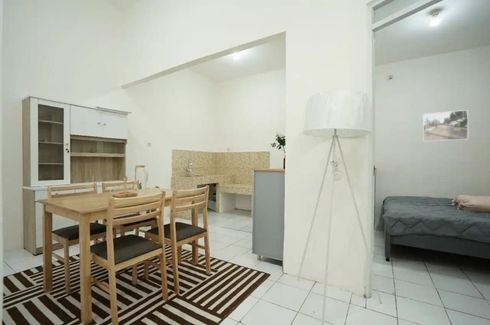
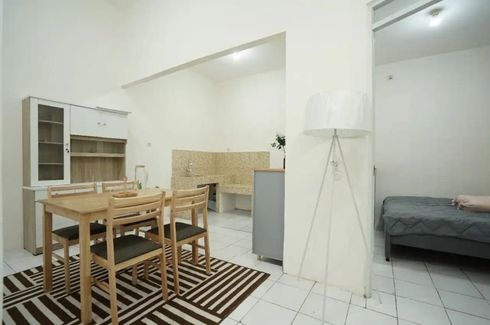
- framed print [422,109,469,142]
